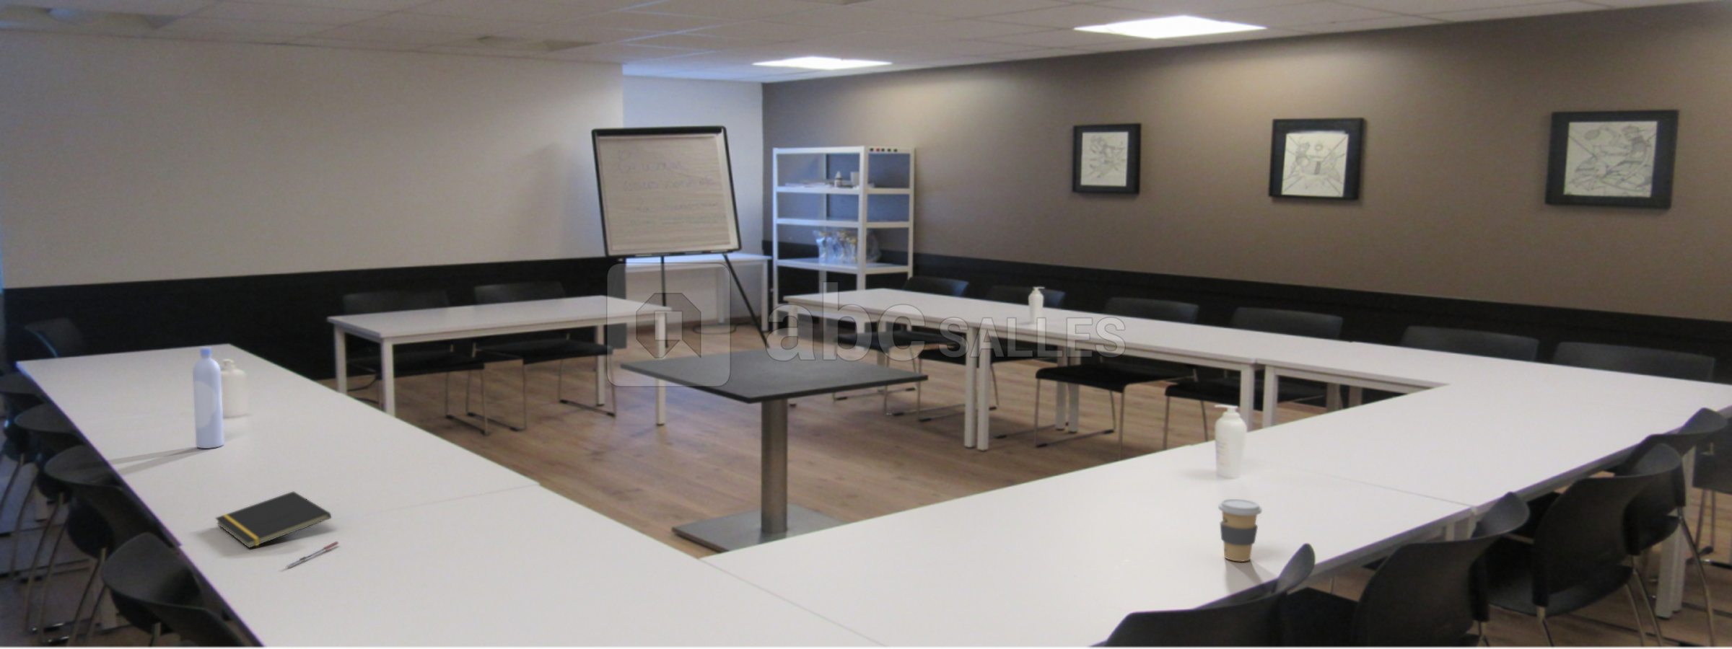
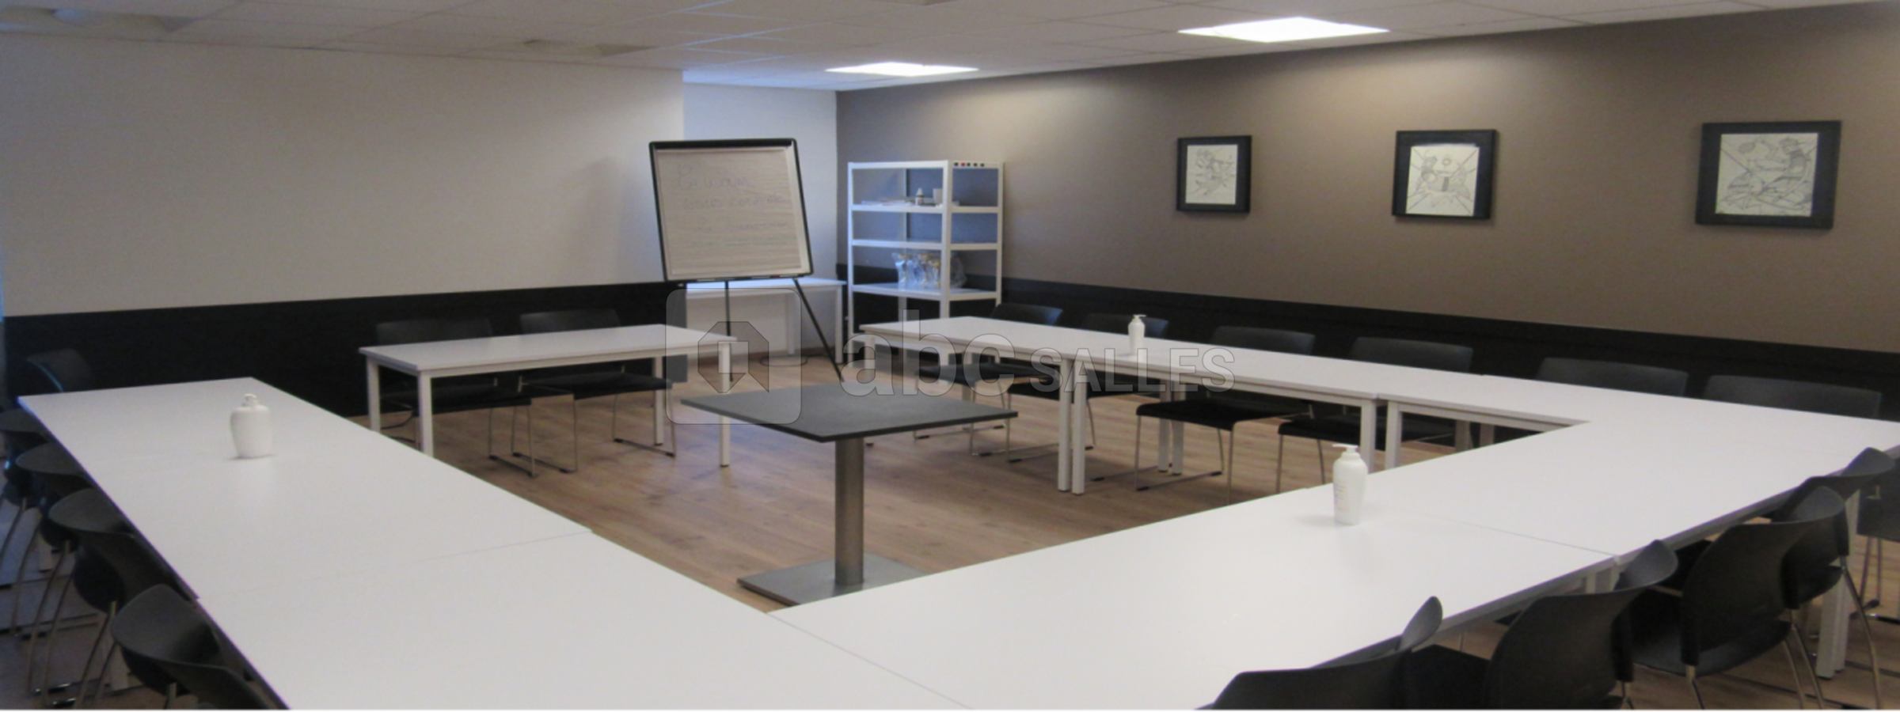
- pen [285,541,339,567]
- bottle [192,347,225,449]
- coffee cup [1217,498,1263,563]
- notepad [214,490,332,549]
